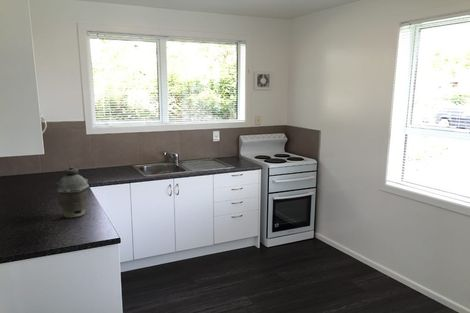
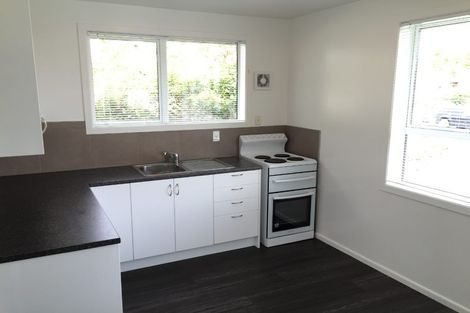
- kettle [55,166,90,219]
